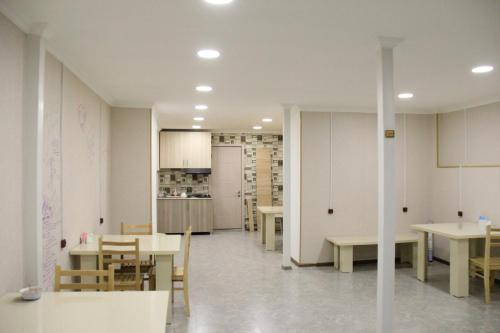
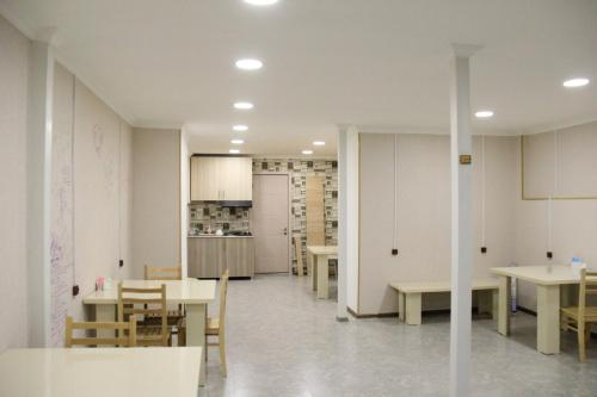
- legume [18,283,46,301]
